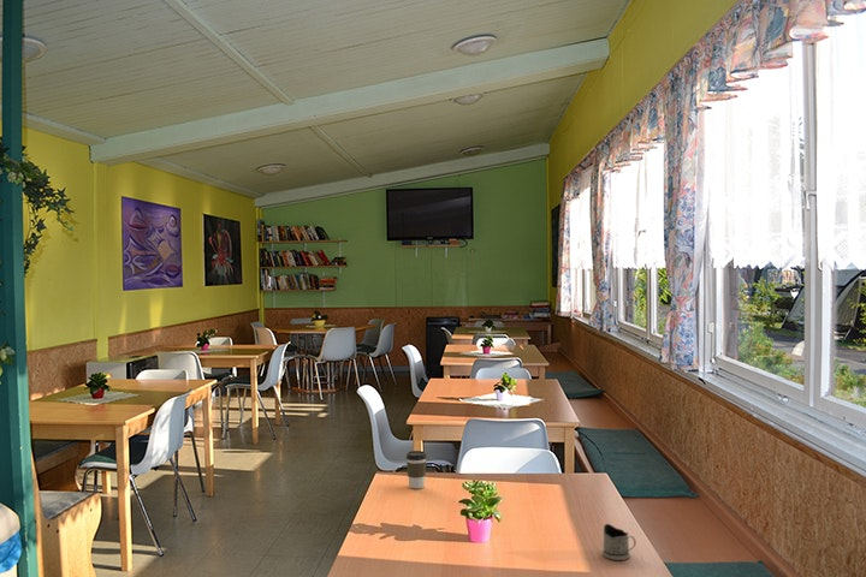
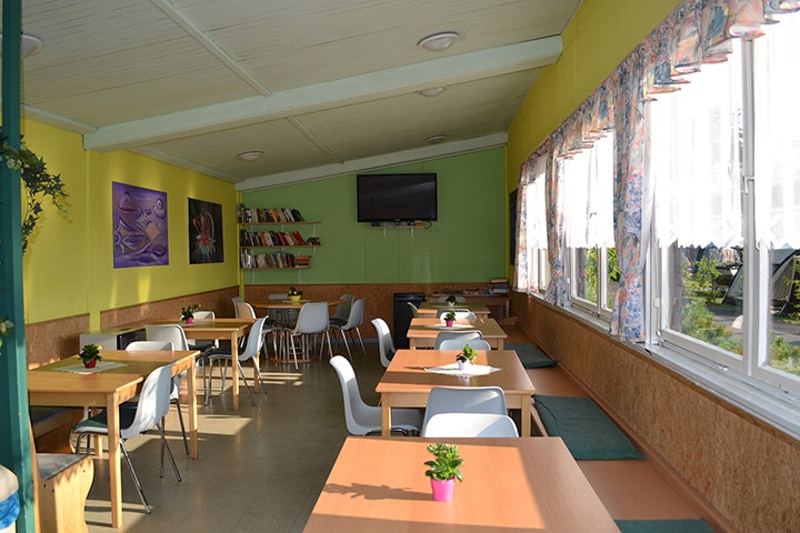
- coffee cup [405,450,428,489]
- tea glass holder [601,523,637,561]
